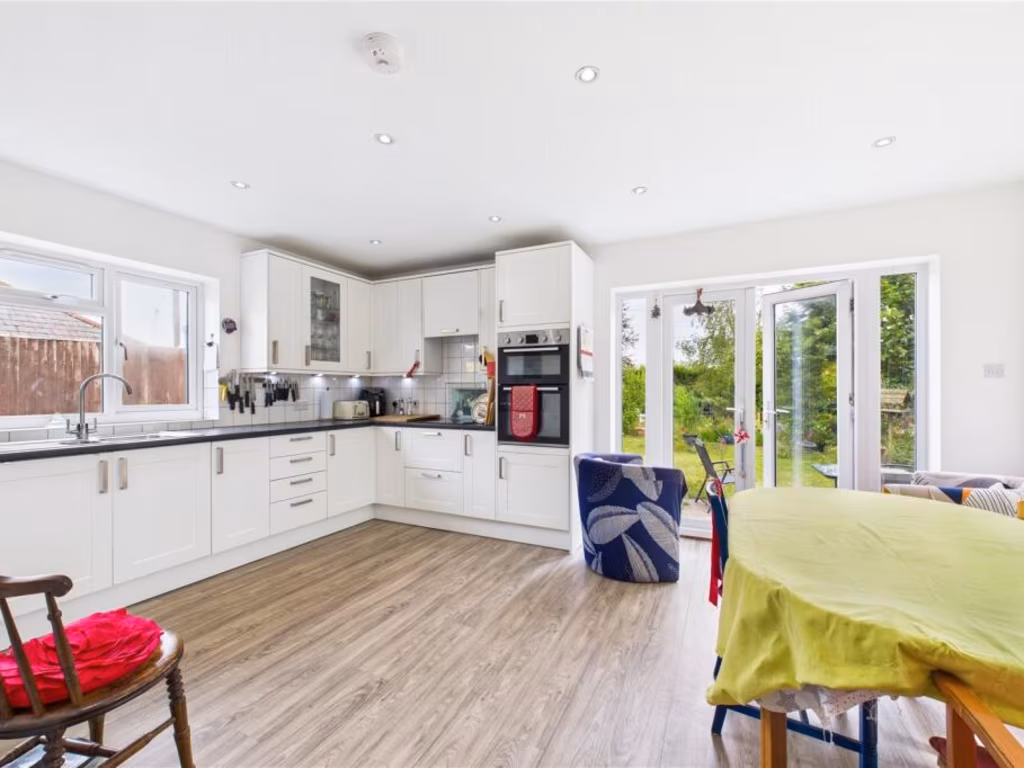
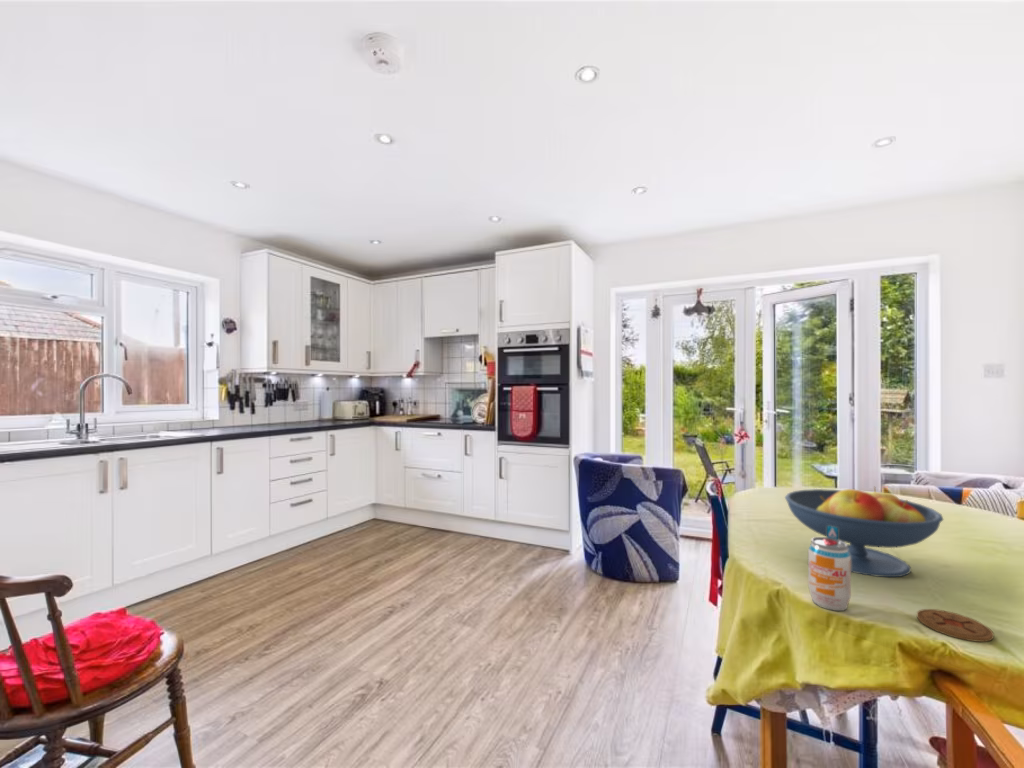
+ fruit bowl [784,486,944,578]
+ coaster [916,608,995,643]
+ beverage can [807,526,852,612]
